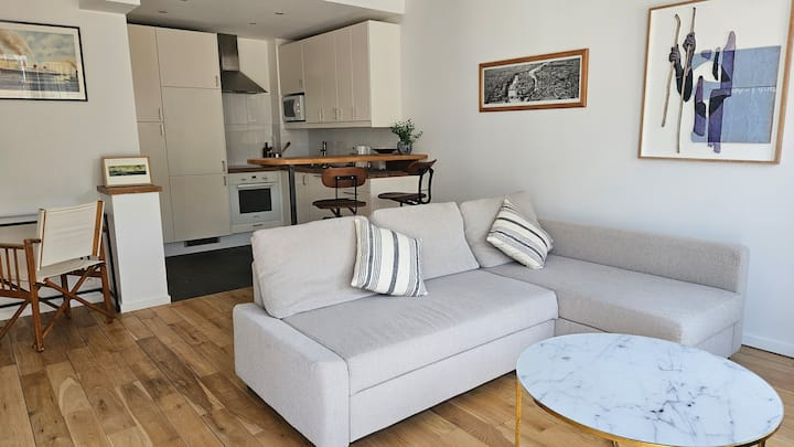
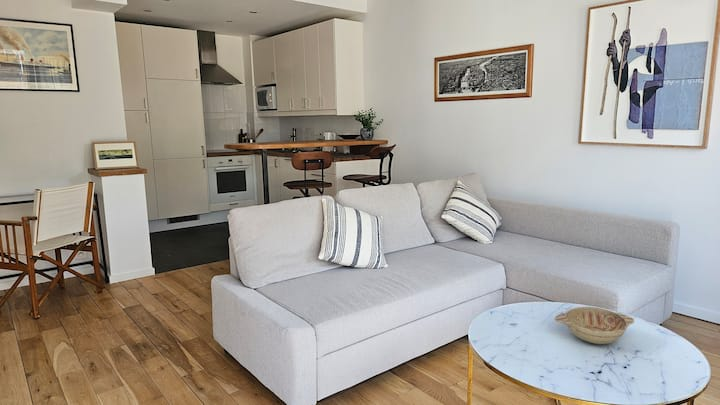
+ decorative bowl [554,306,635,345]
